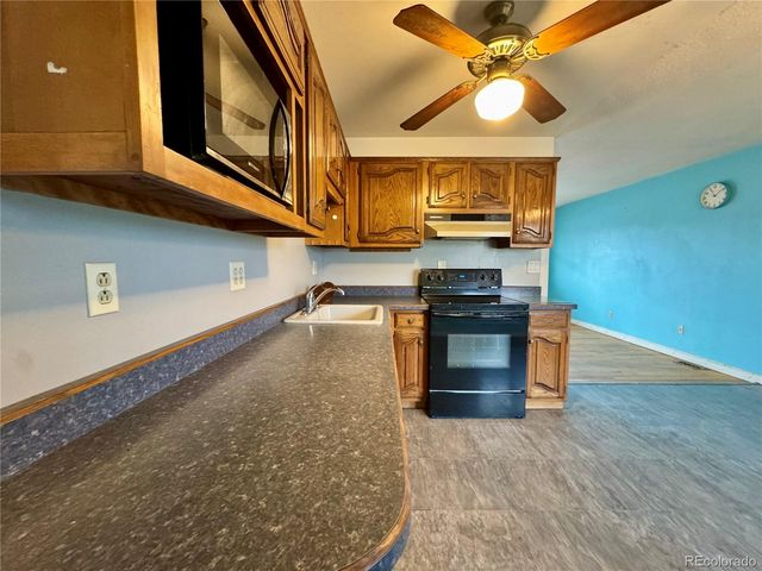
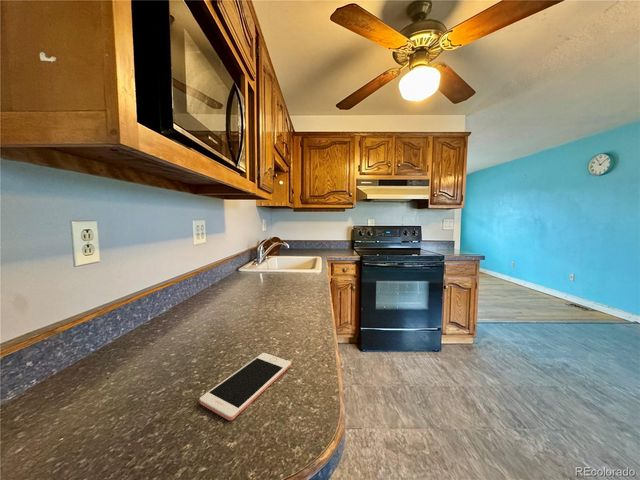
+ cell phone [198,352,292,421]
